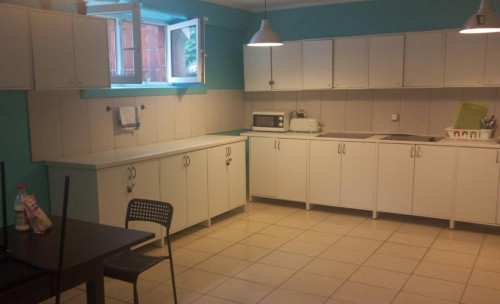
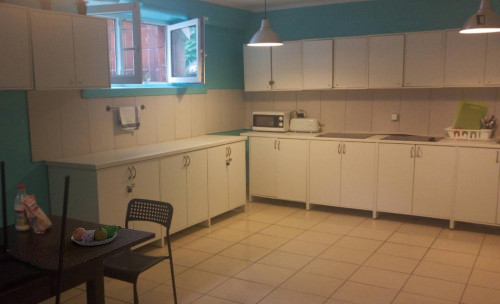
+ fruit bowl [70,224,122,247]
